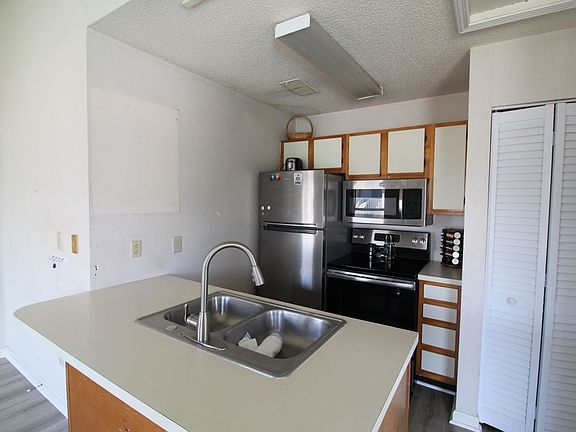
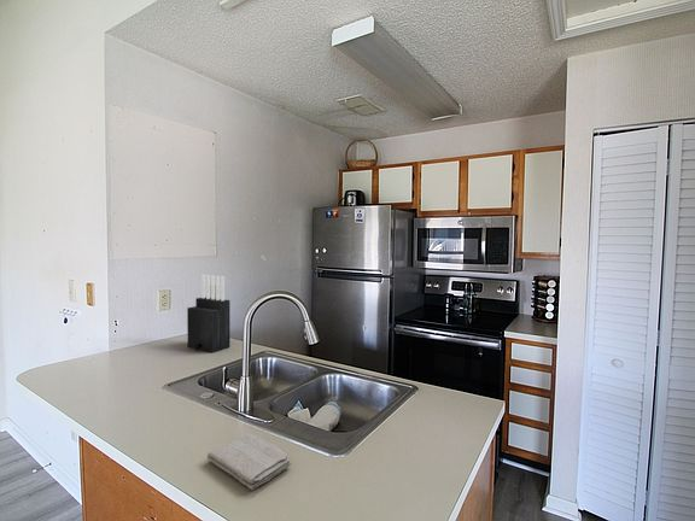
+ washcloth [206,432,292,491]
+ knife block [186,274,232,353]
